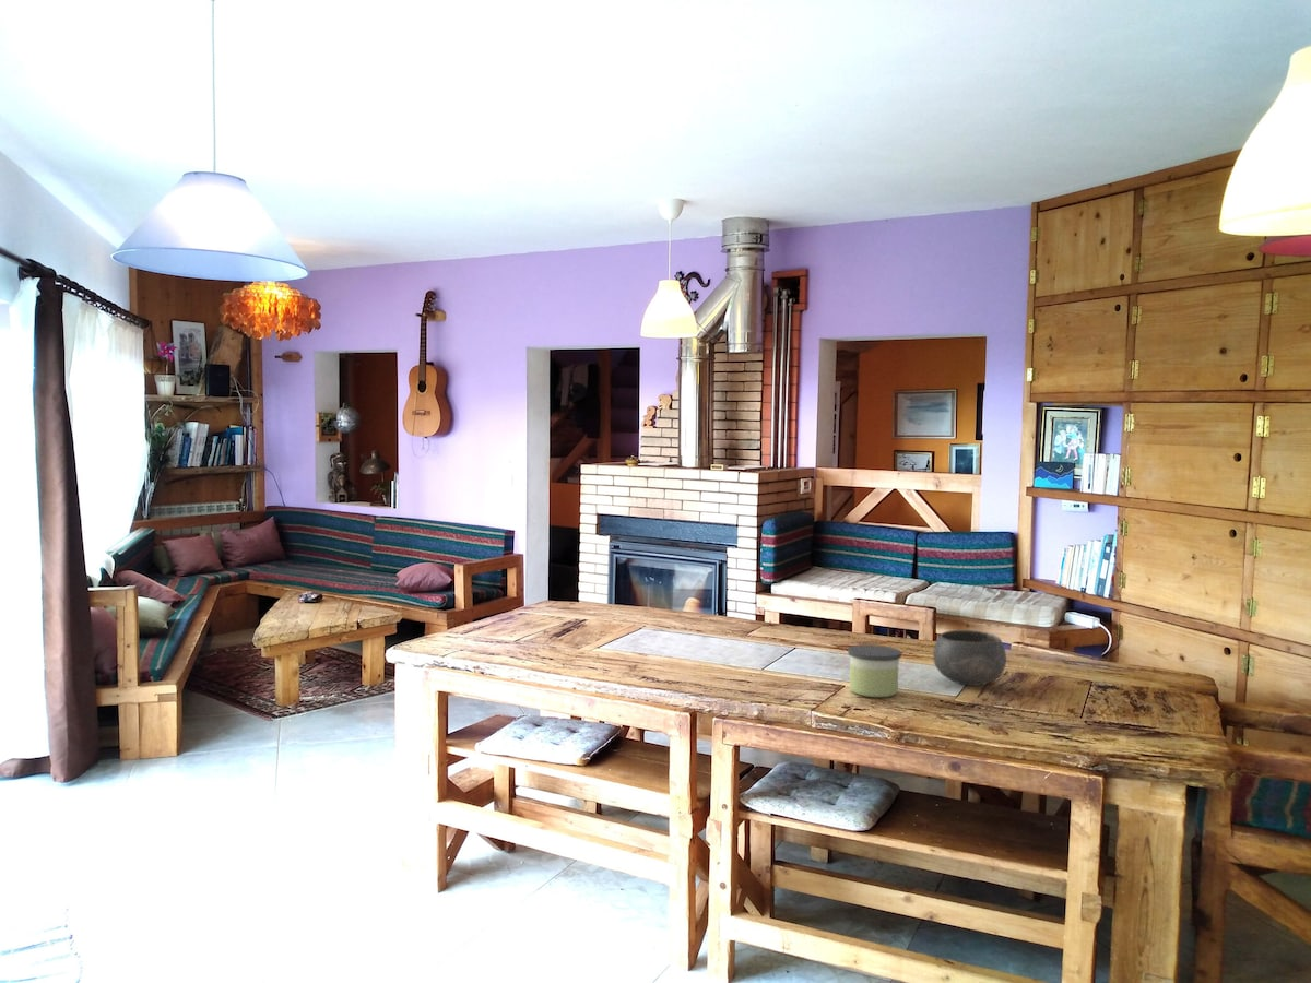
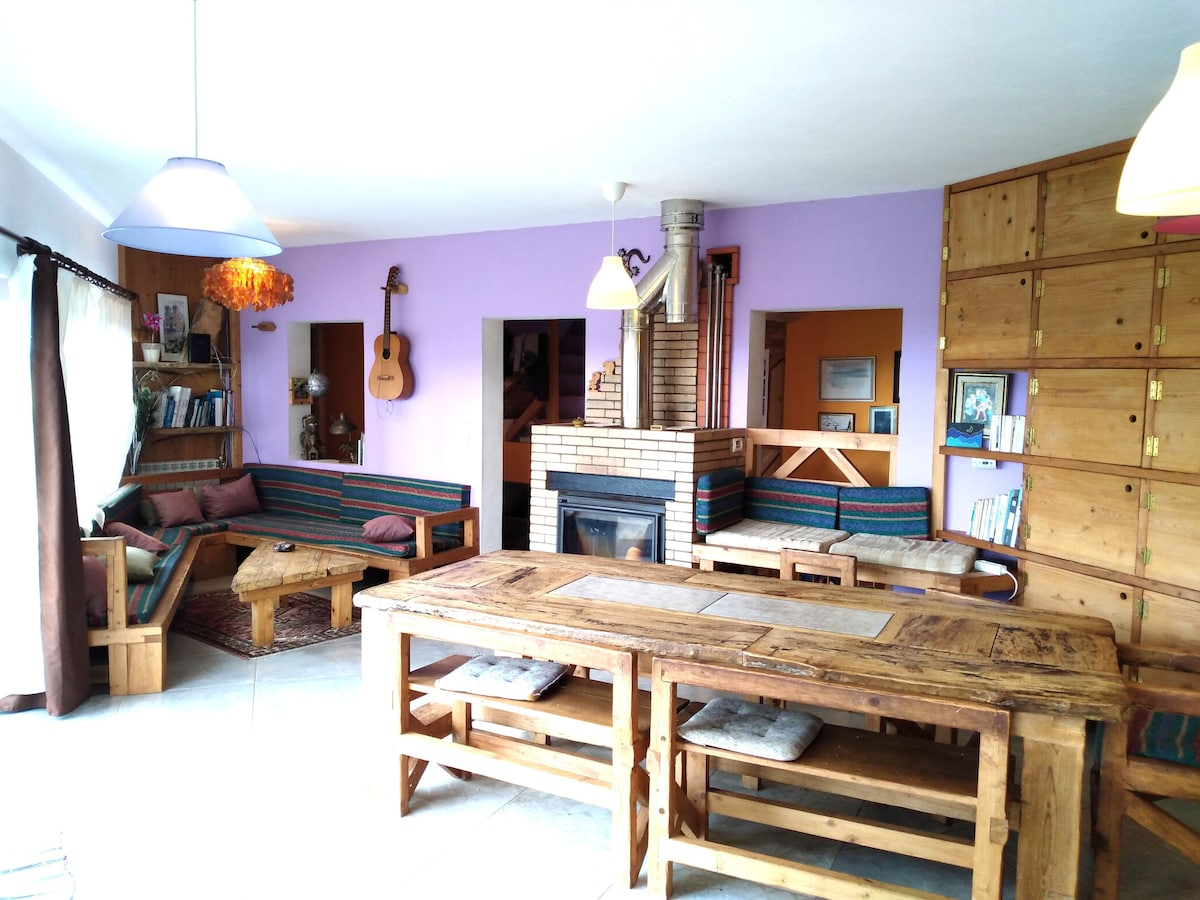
- candle [847,643,902,698]
- bowl [932,629,1007,687]
